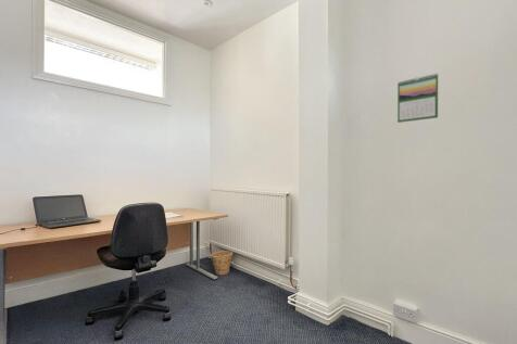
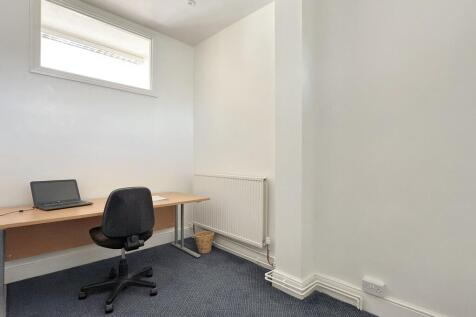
- calendar [396,73,439,124]
